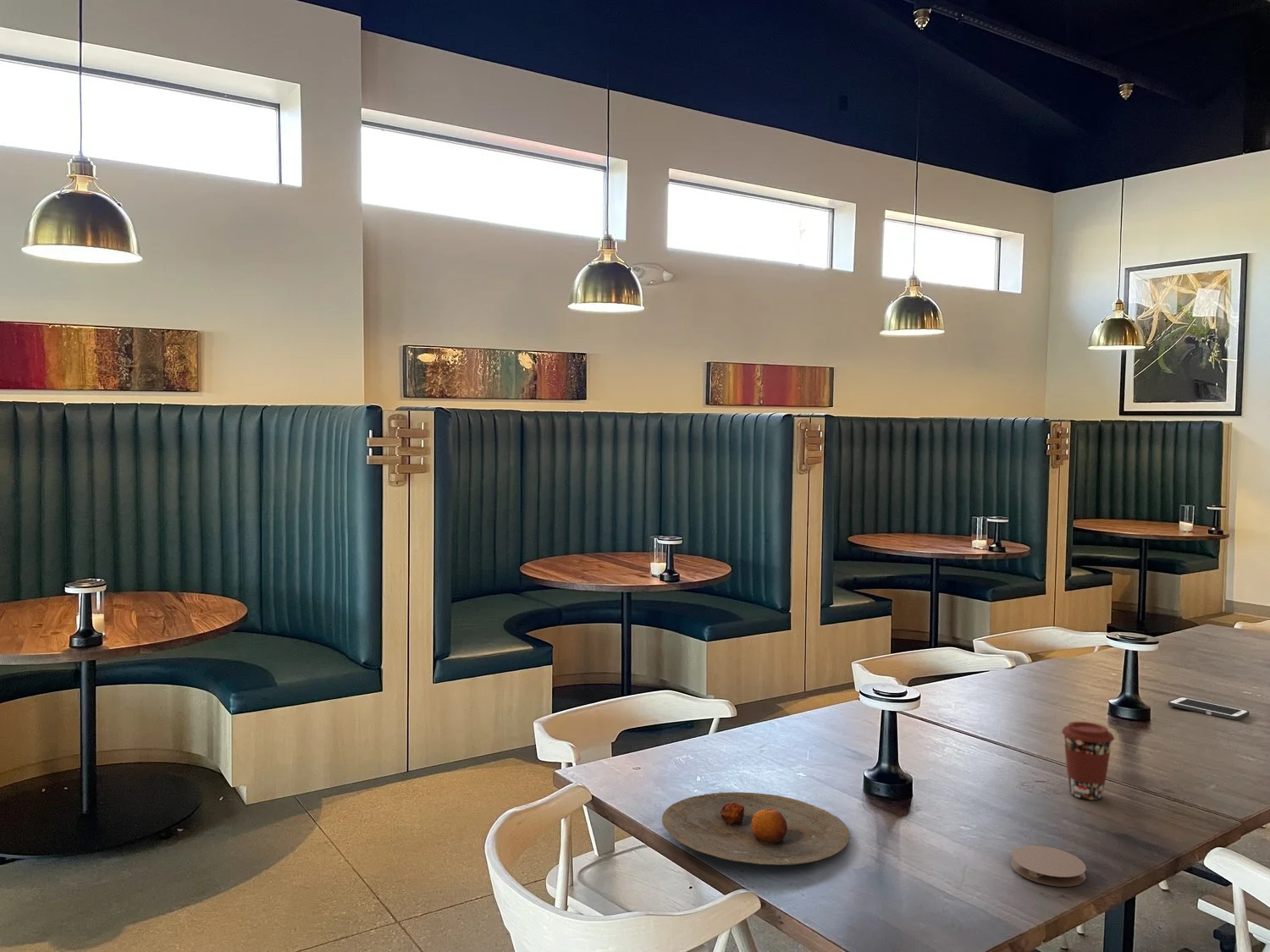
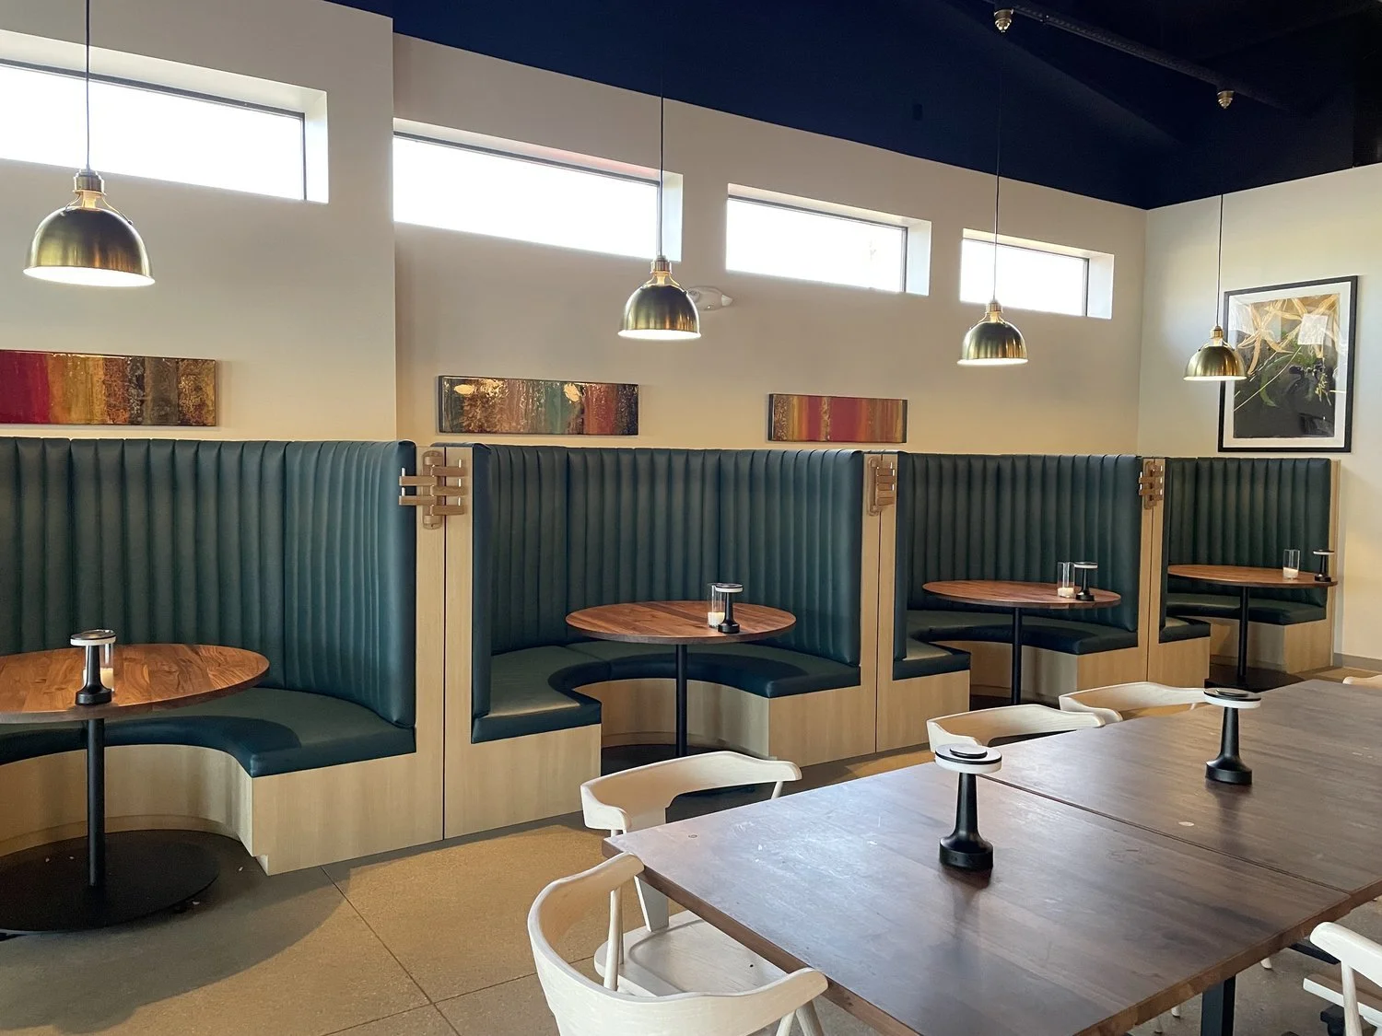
- coffee cup [1061,721,1115,801]
- plate [661,791,850,866]
- cell phone [1167,696,1251,721]
- coaster [1010,845,1087,888]
